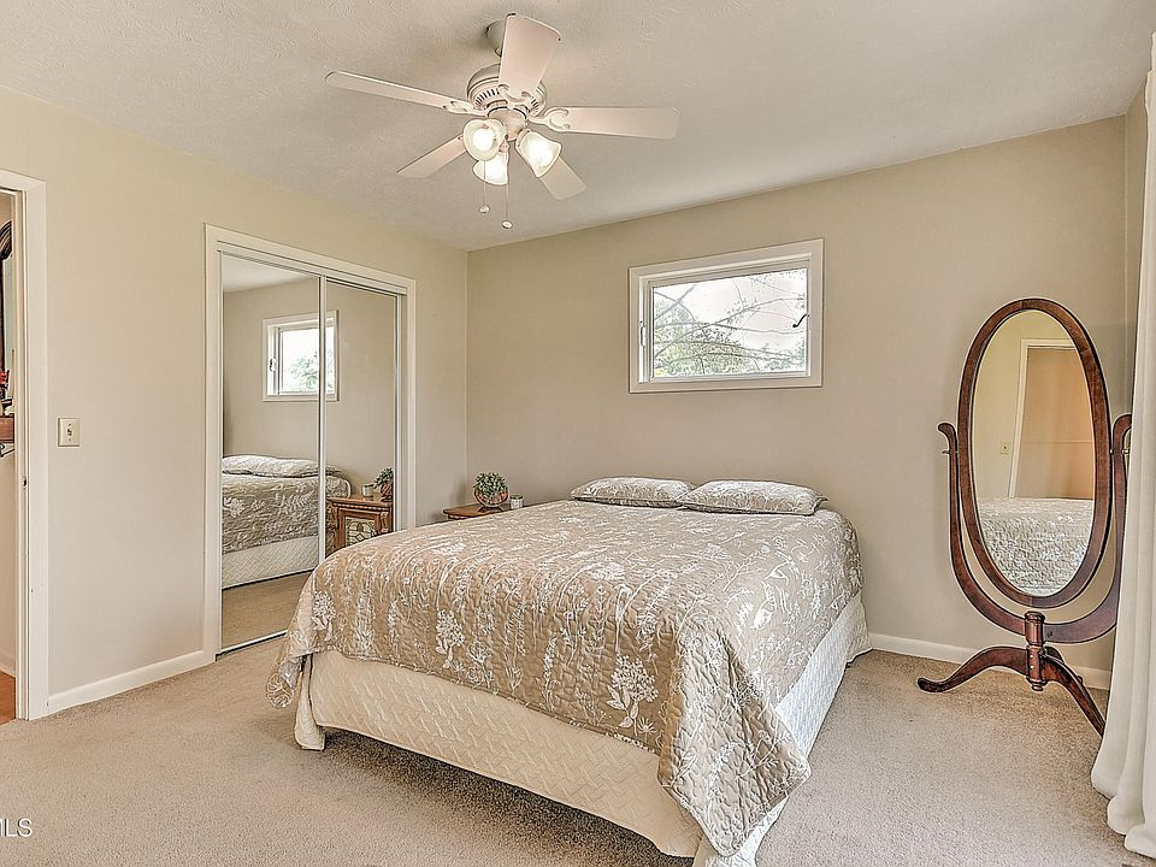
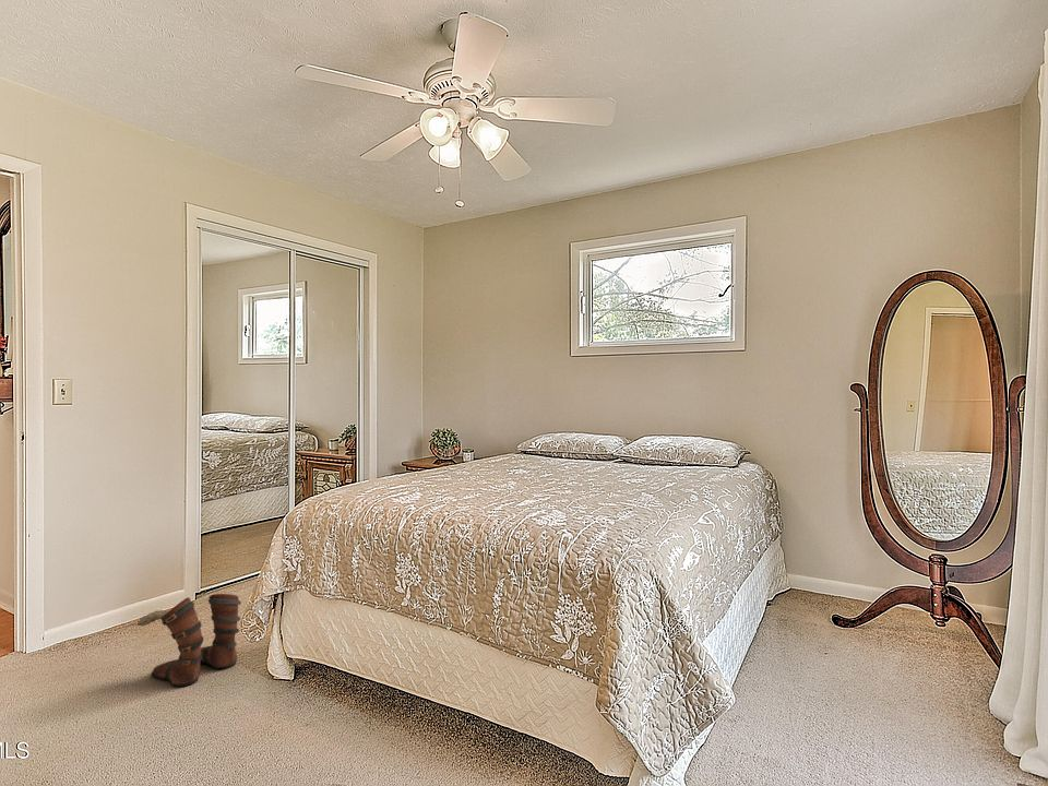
+ boots [135,593,242,688]
